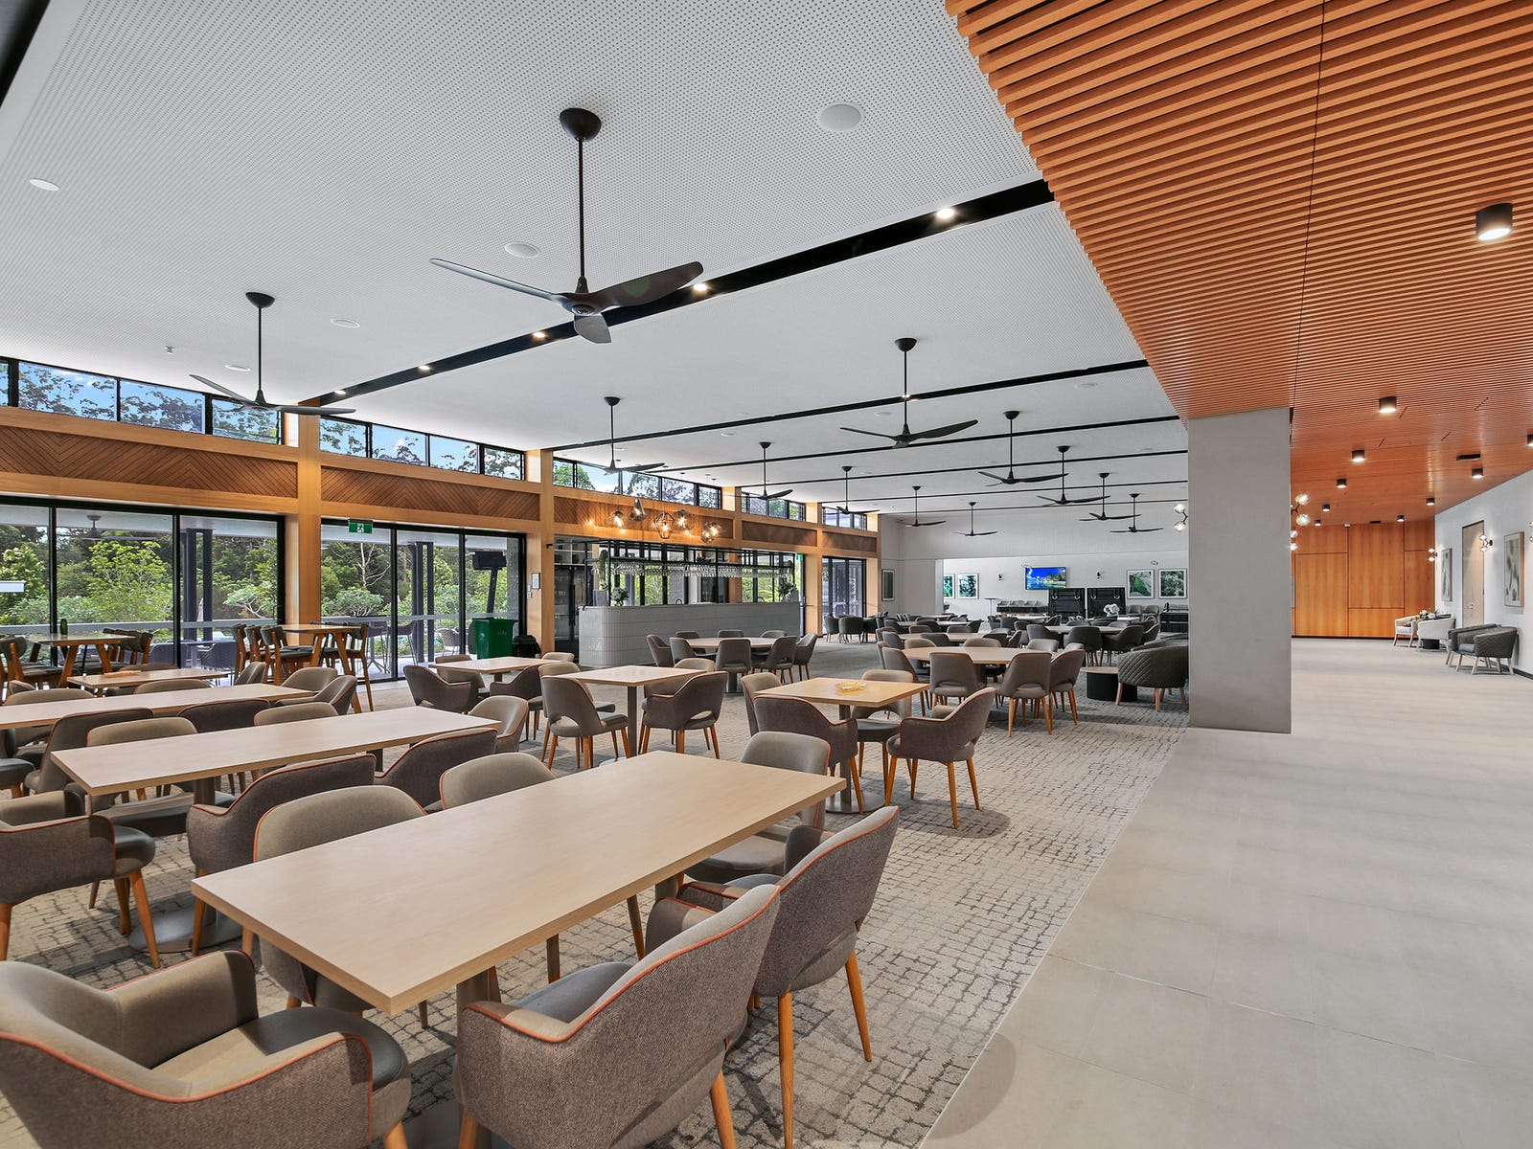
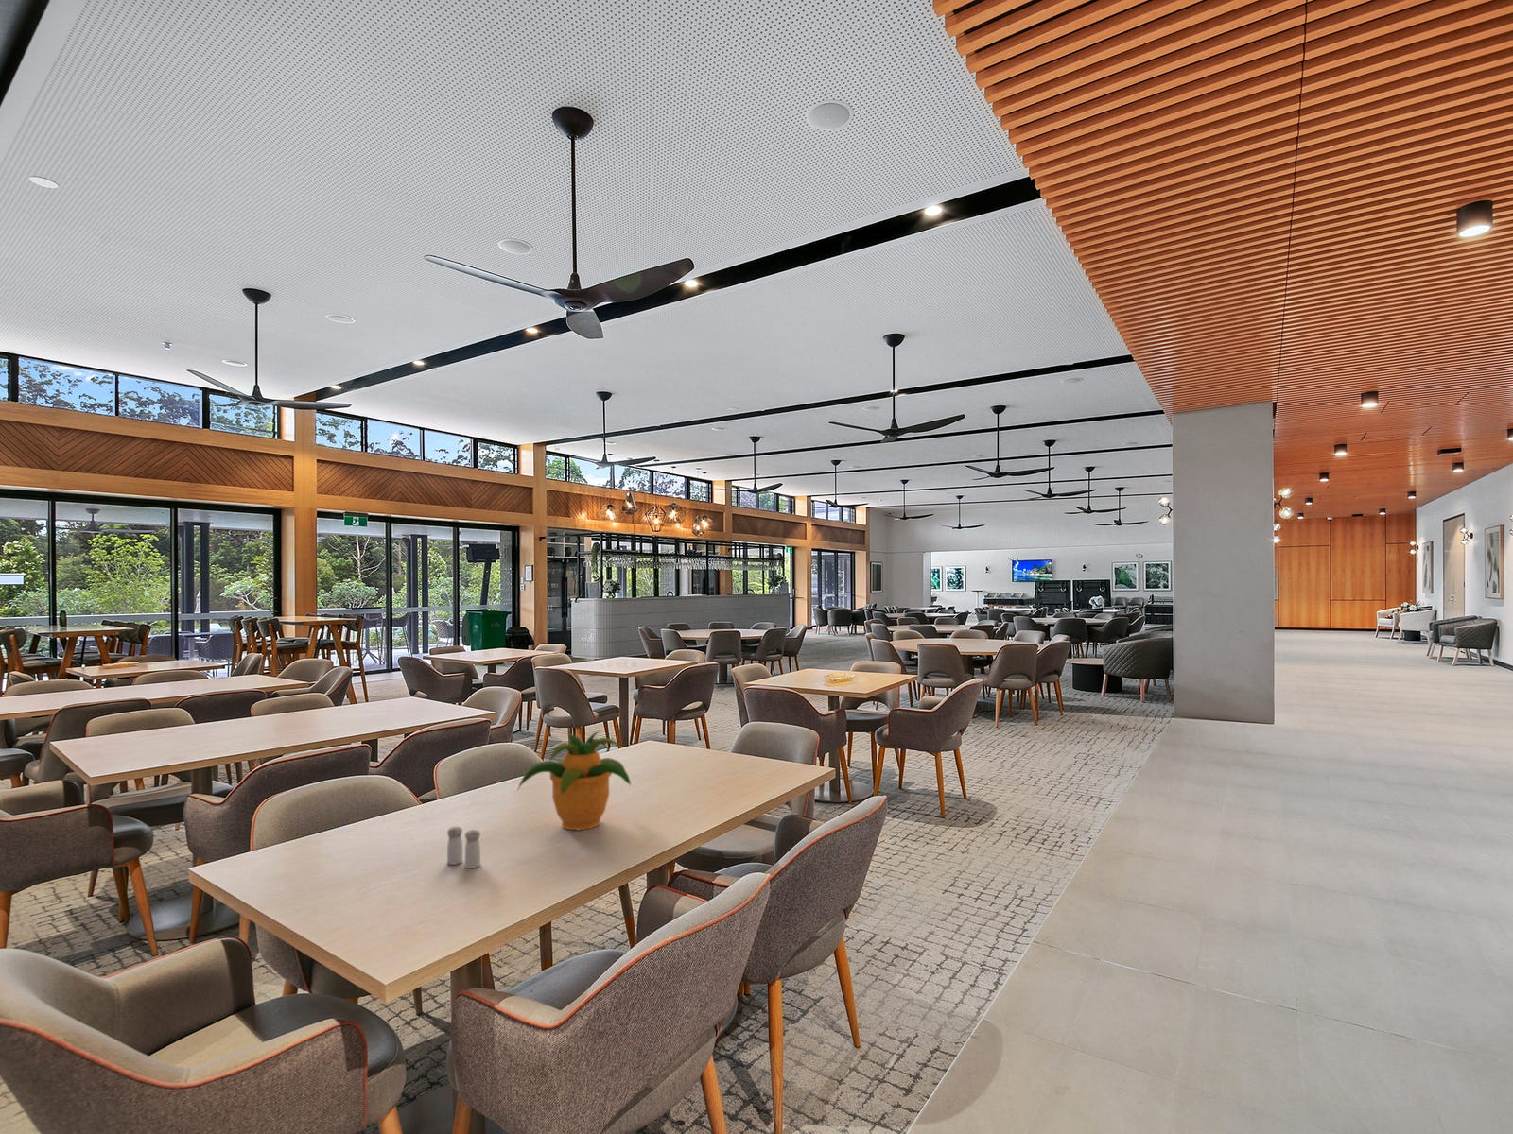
+ potted plant [516,729,631,830]
+ salt and pepper shaker [447,825,481,870]
